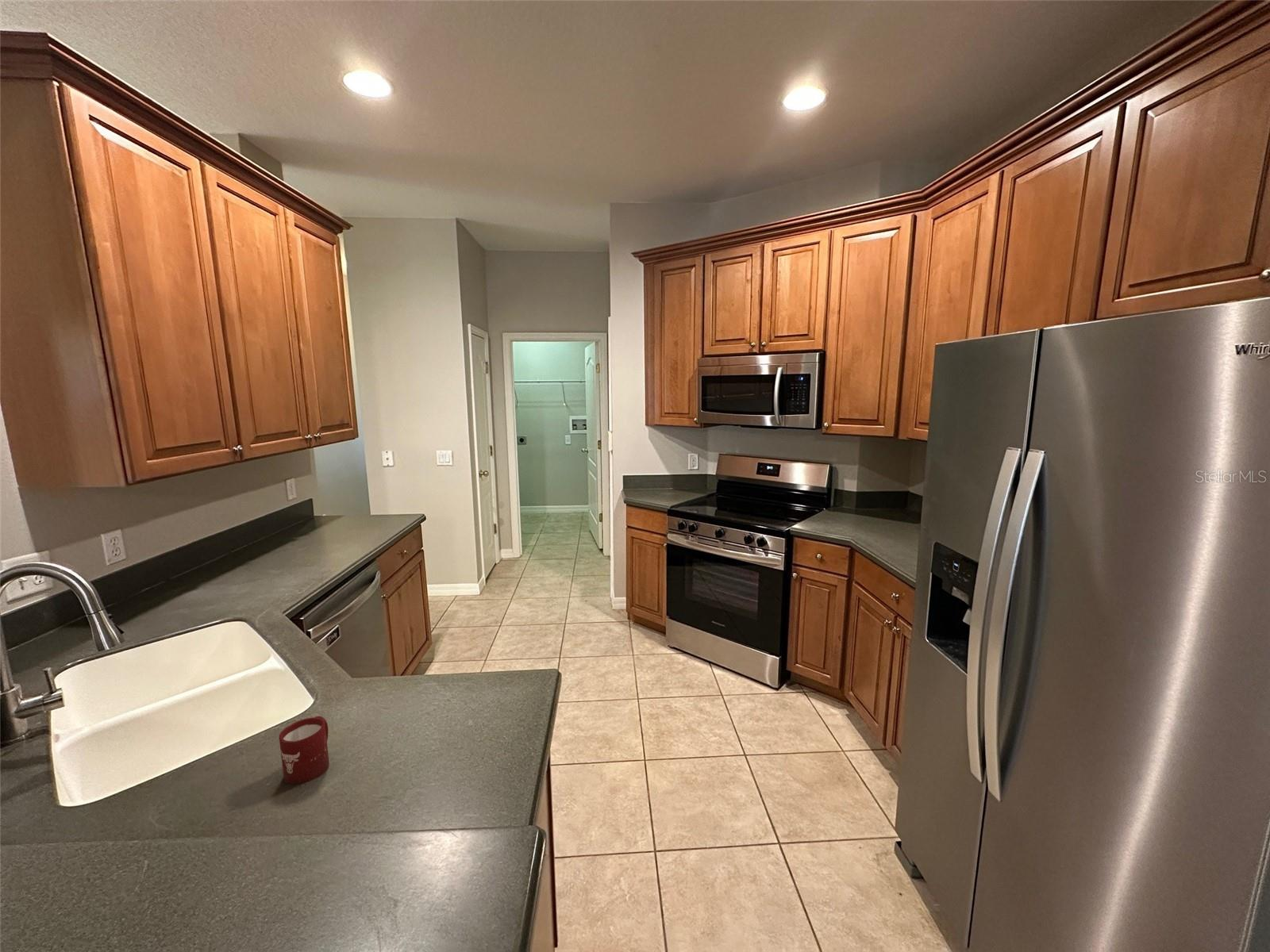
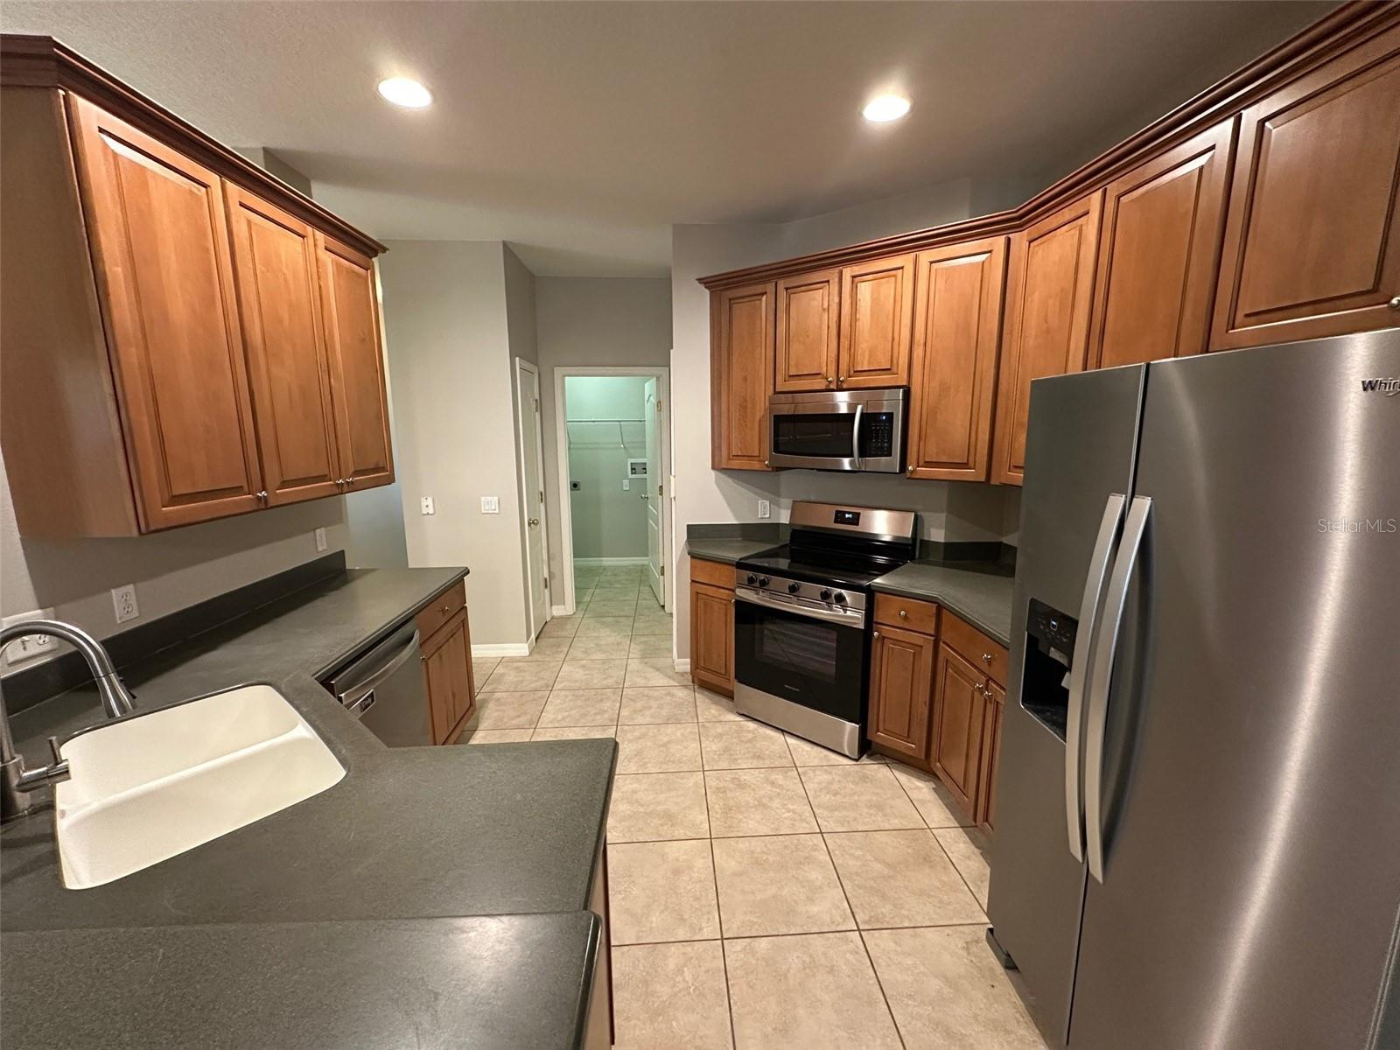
- cup [279,716,330,785]
